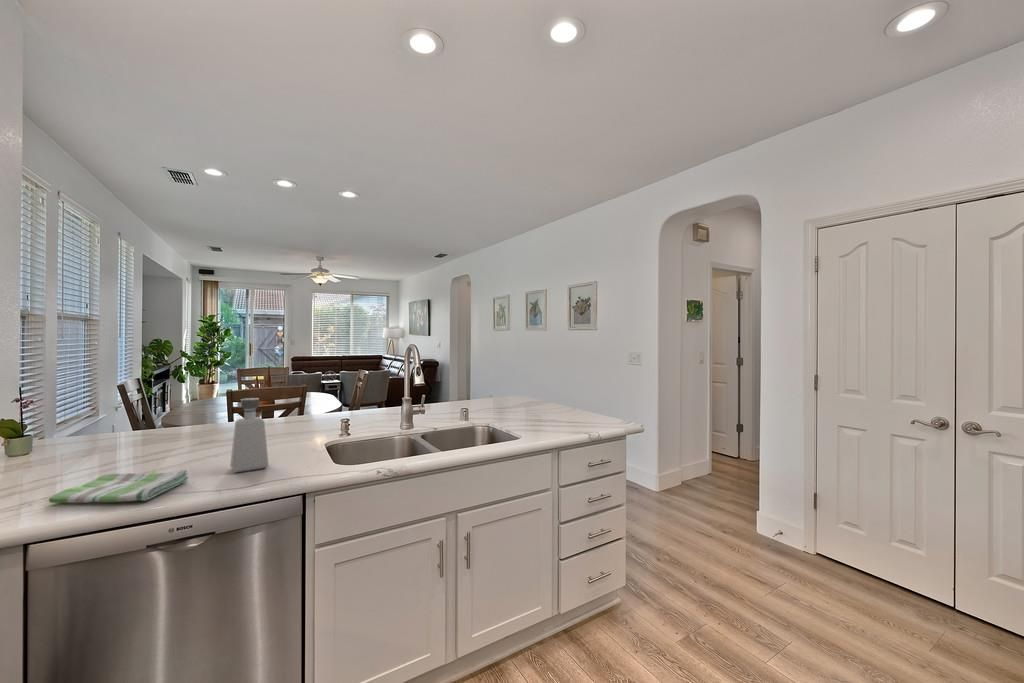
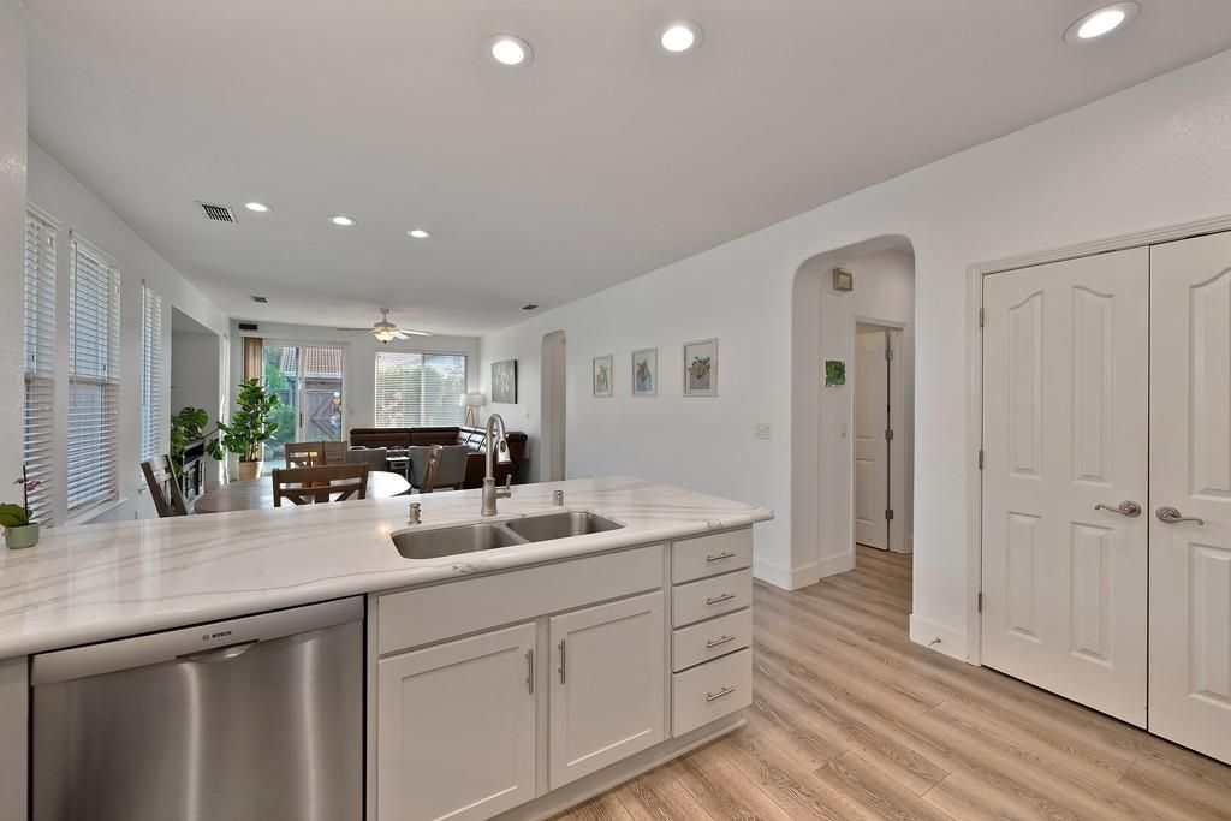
- dish towel [48,469,190,504]
- soap dispenser [229,397,270,474]
